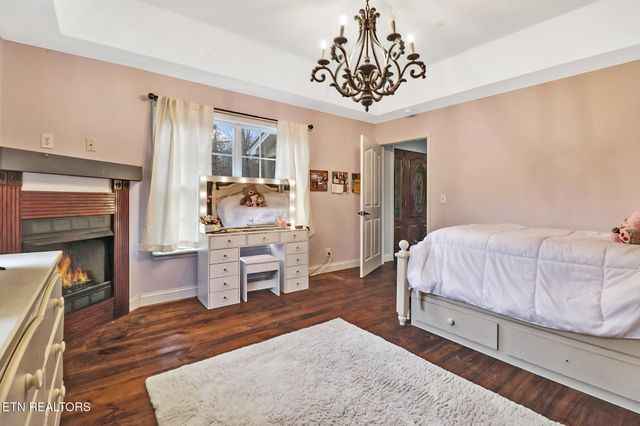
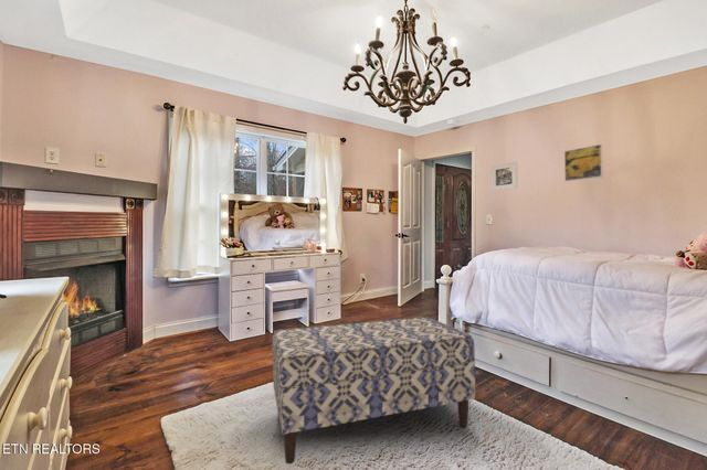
+ bench [272,316,476,464]
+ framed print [563,143,604,183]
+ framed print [489,160,518,192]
